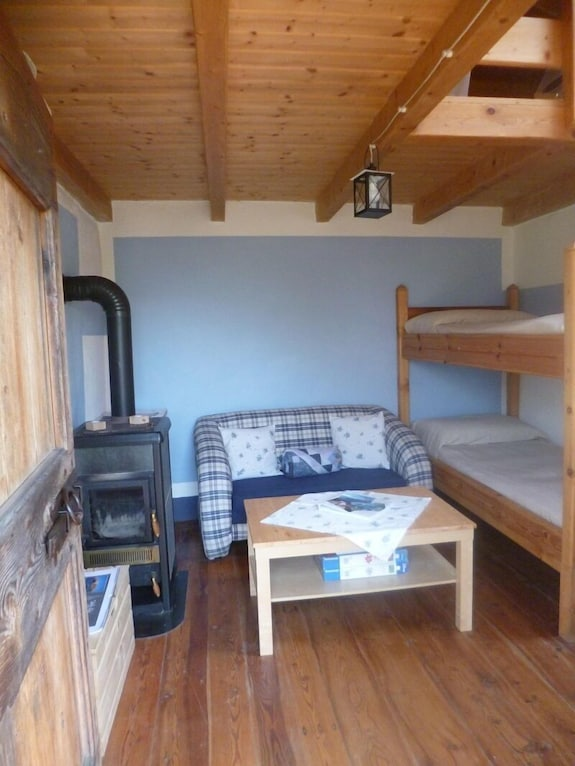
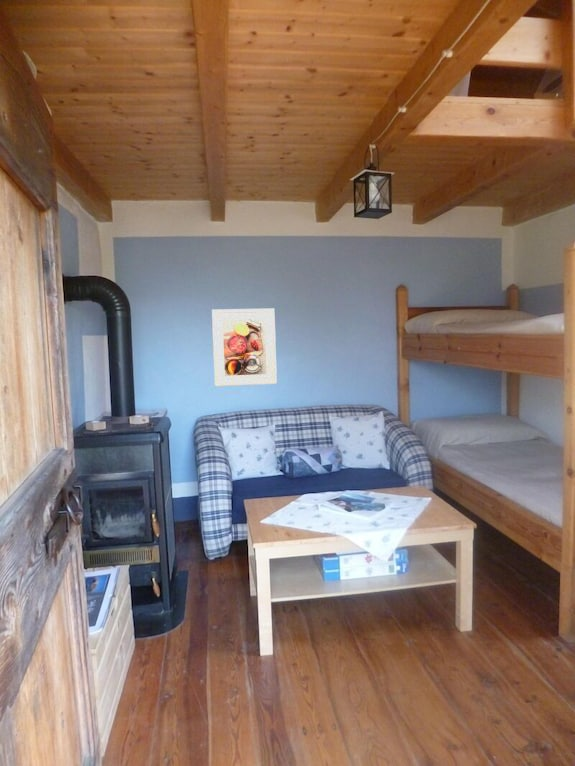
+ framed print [211,308,278,387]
